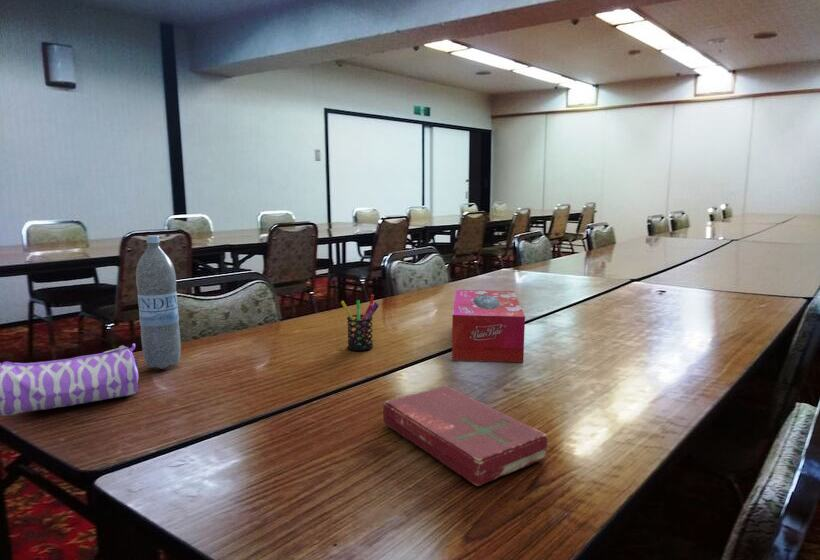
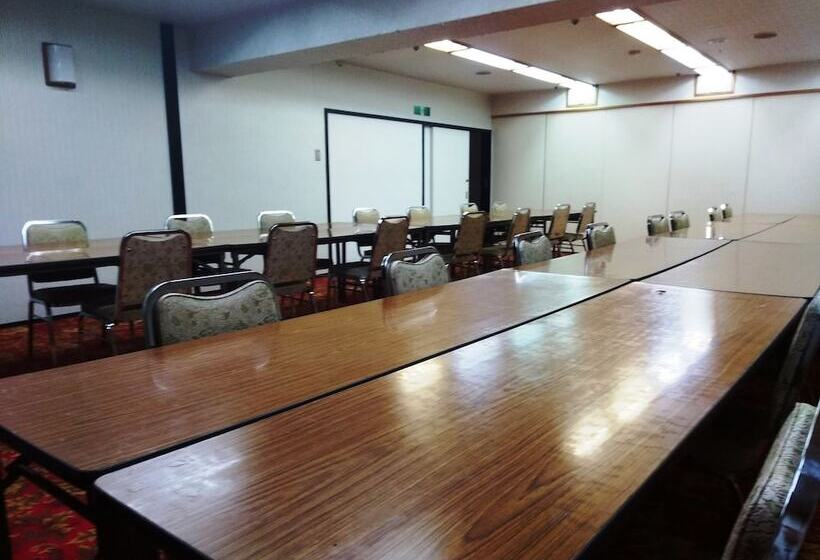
- pen holder [340,294,380,352]
- tissue box [451,289,526,363]
- pencil case [0,342,139,417]
- water bottle [135,235,182,370]
- book [381,385,549,487]
